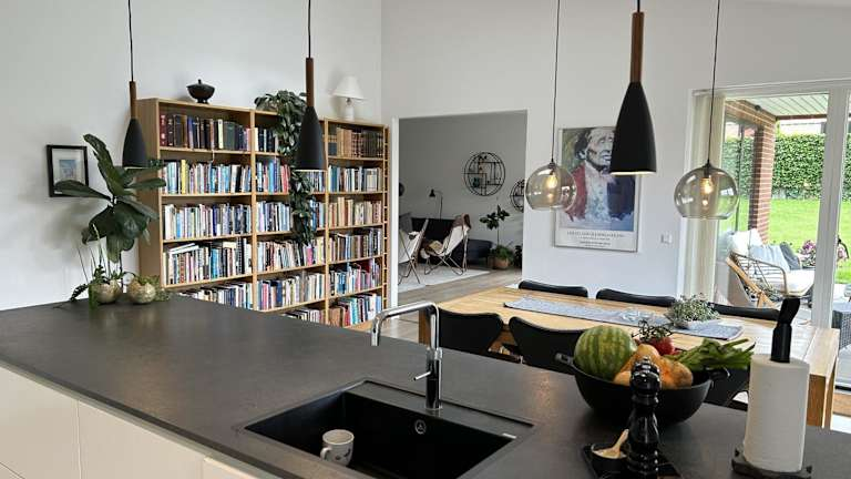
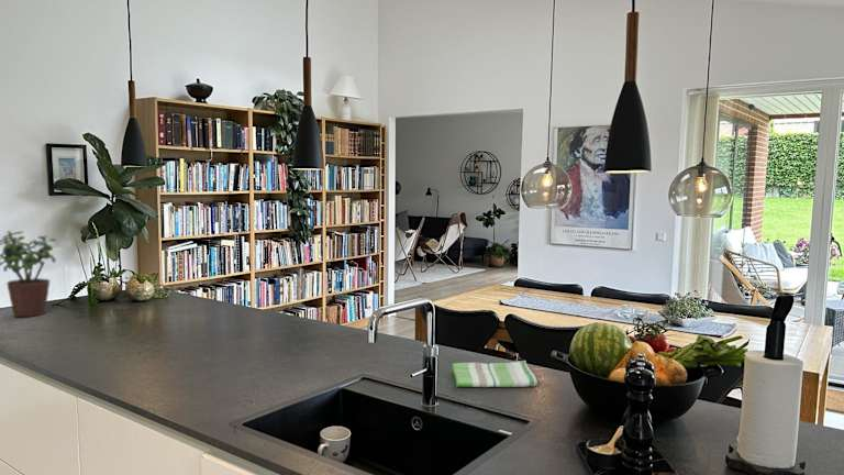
+ dish towel [452,360,538,388]
+ potted plant [0,230,57,318]
